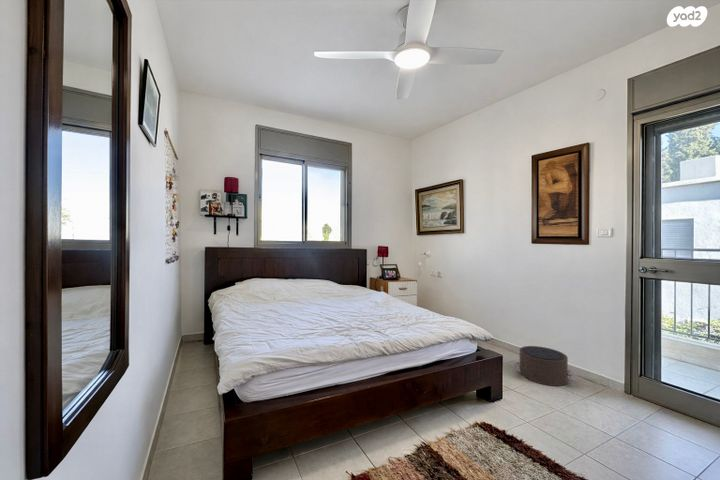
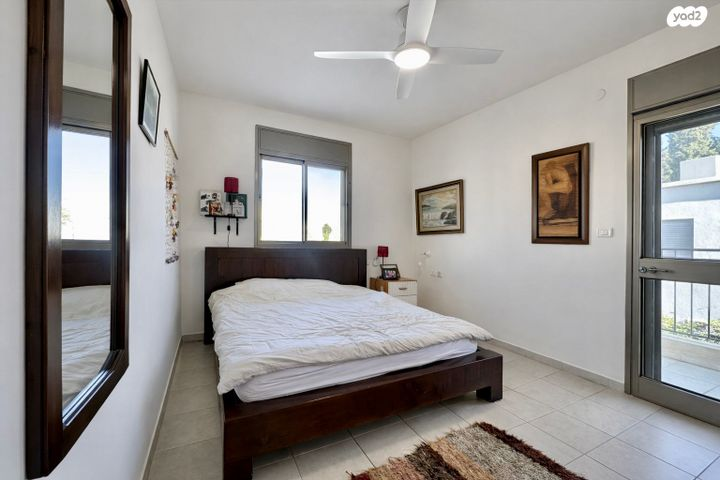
- pouf [513,345,578,387]
